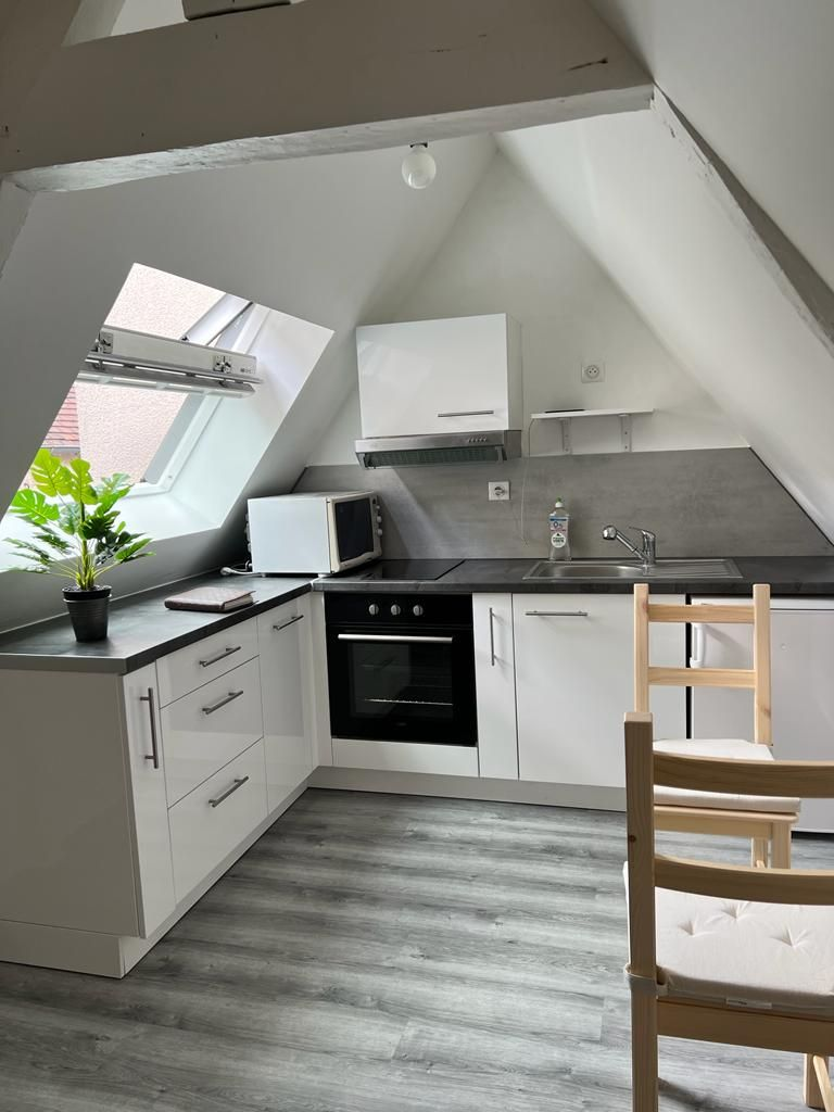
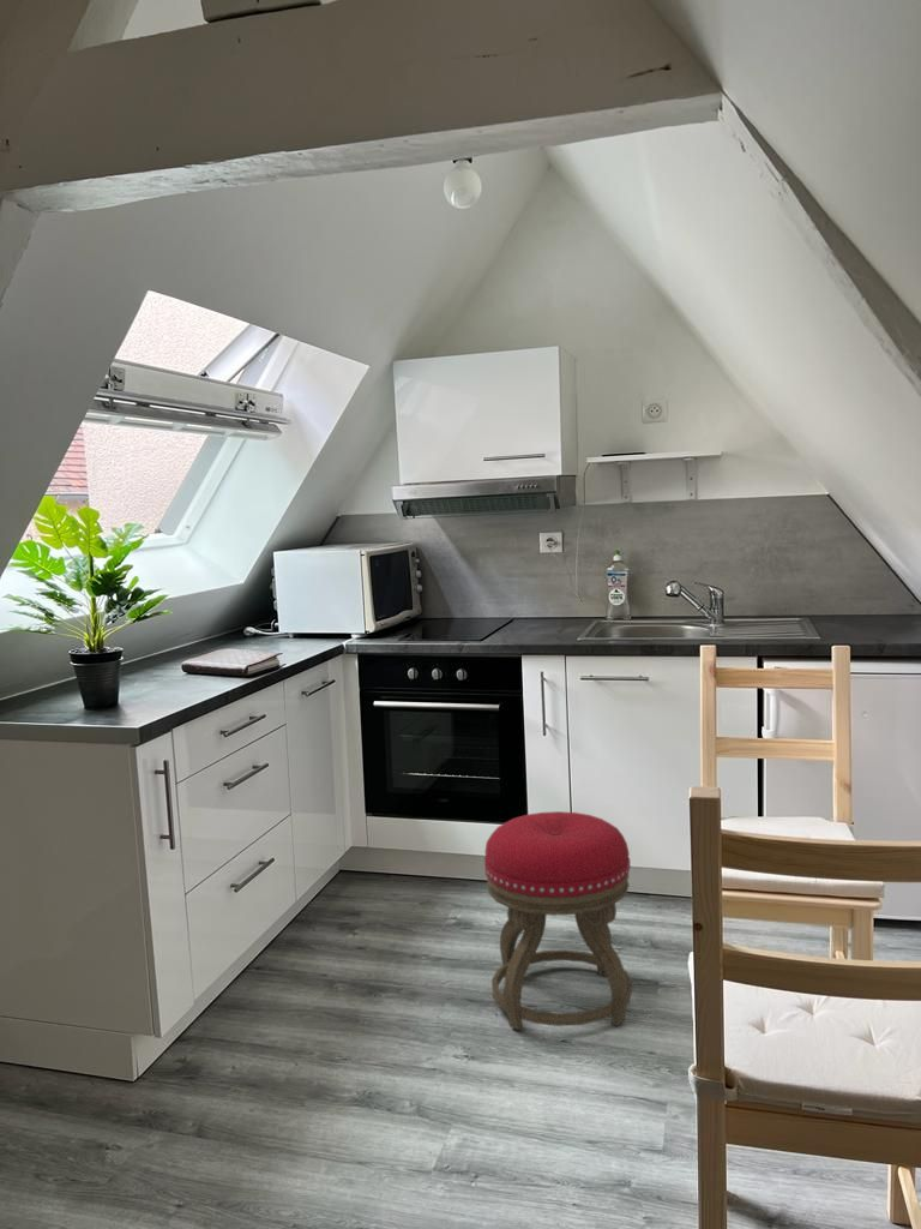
+ stool [483,810,633,1031]
